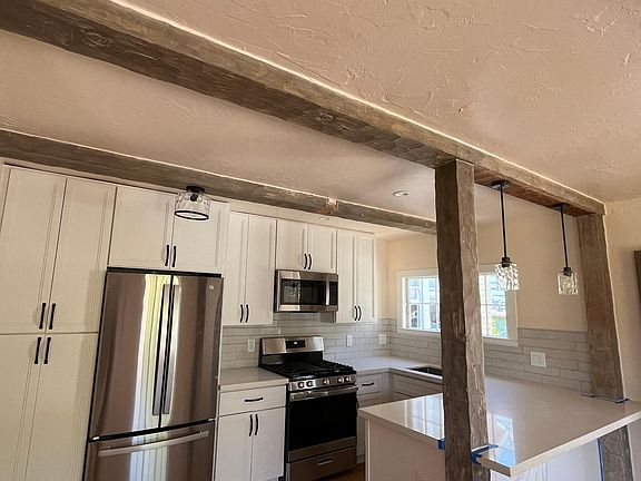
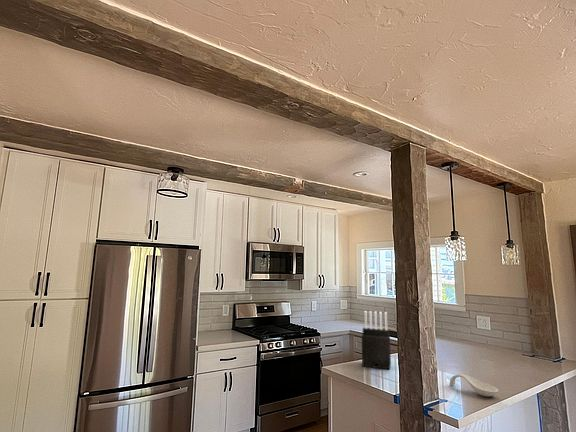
+ spoon rest [449,373,499,398]
+ knife block [361,310,392,370]
